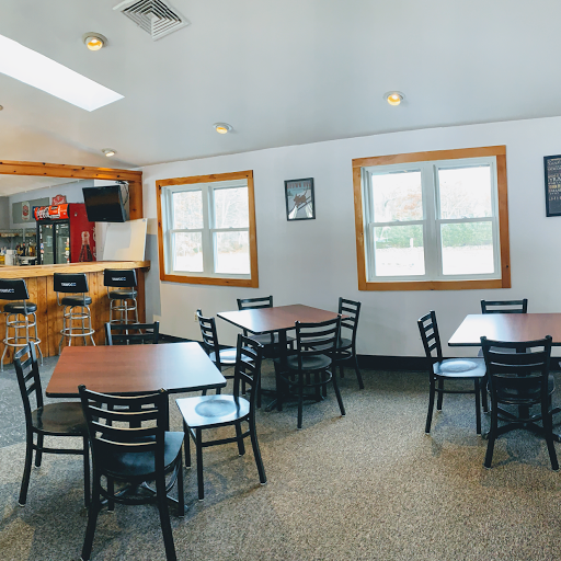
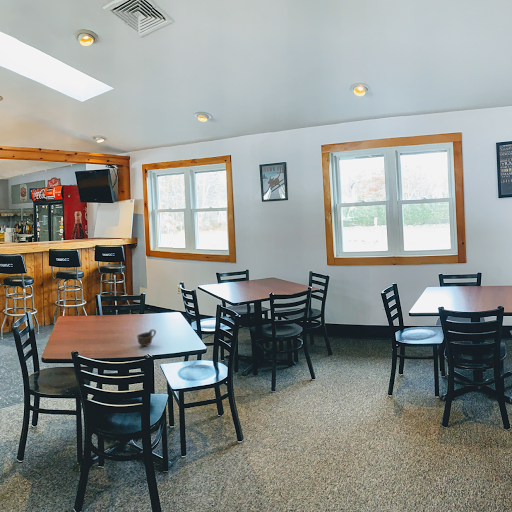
+ cup [136,328,157,347]
